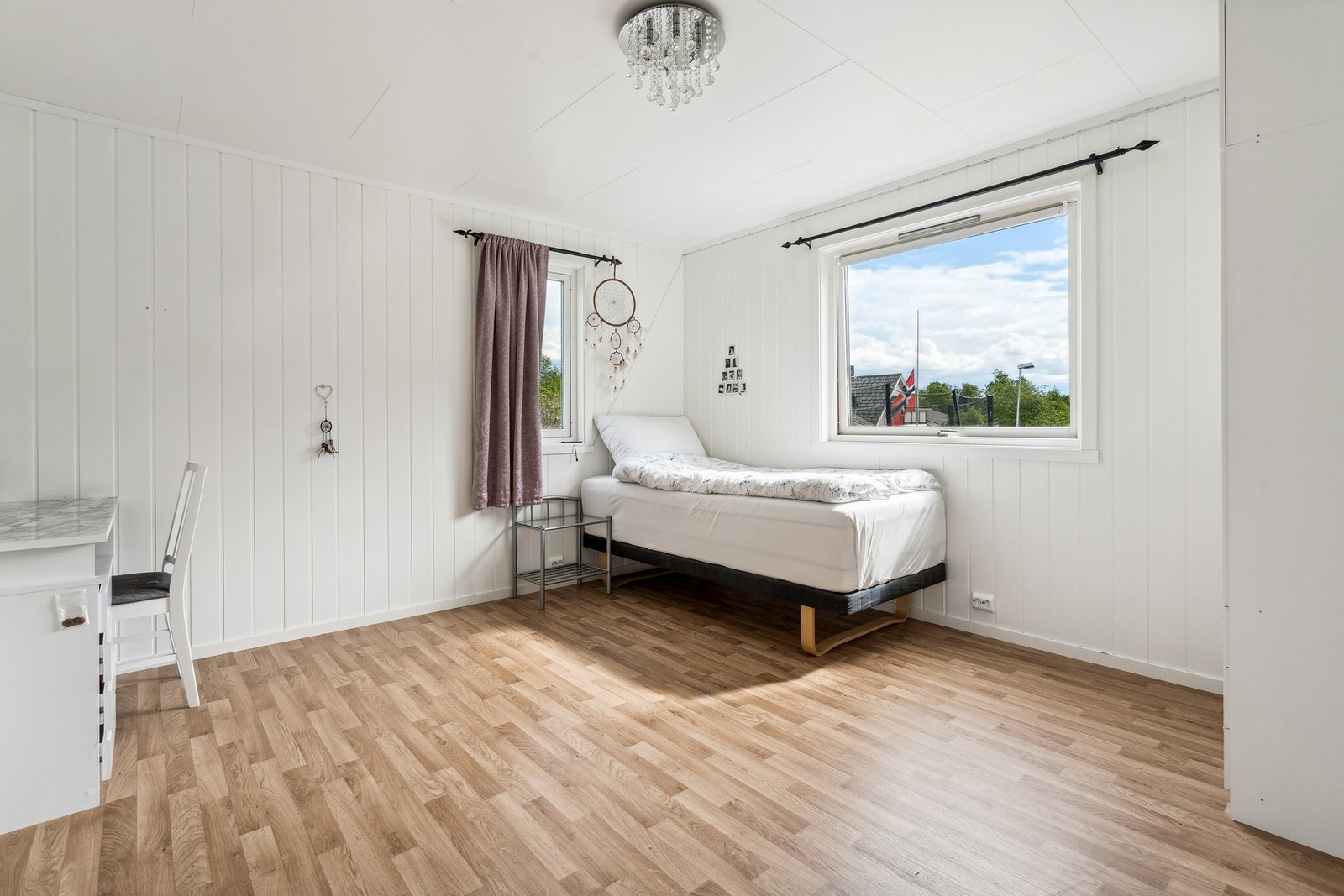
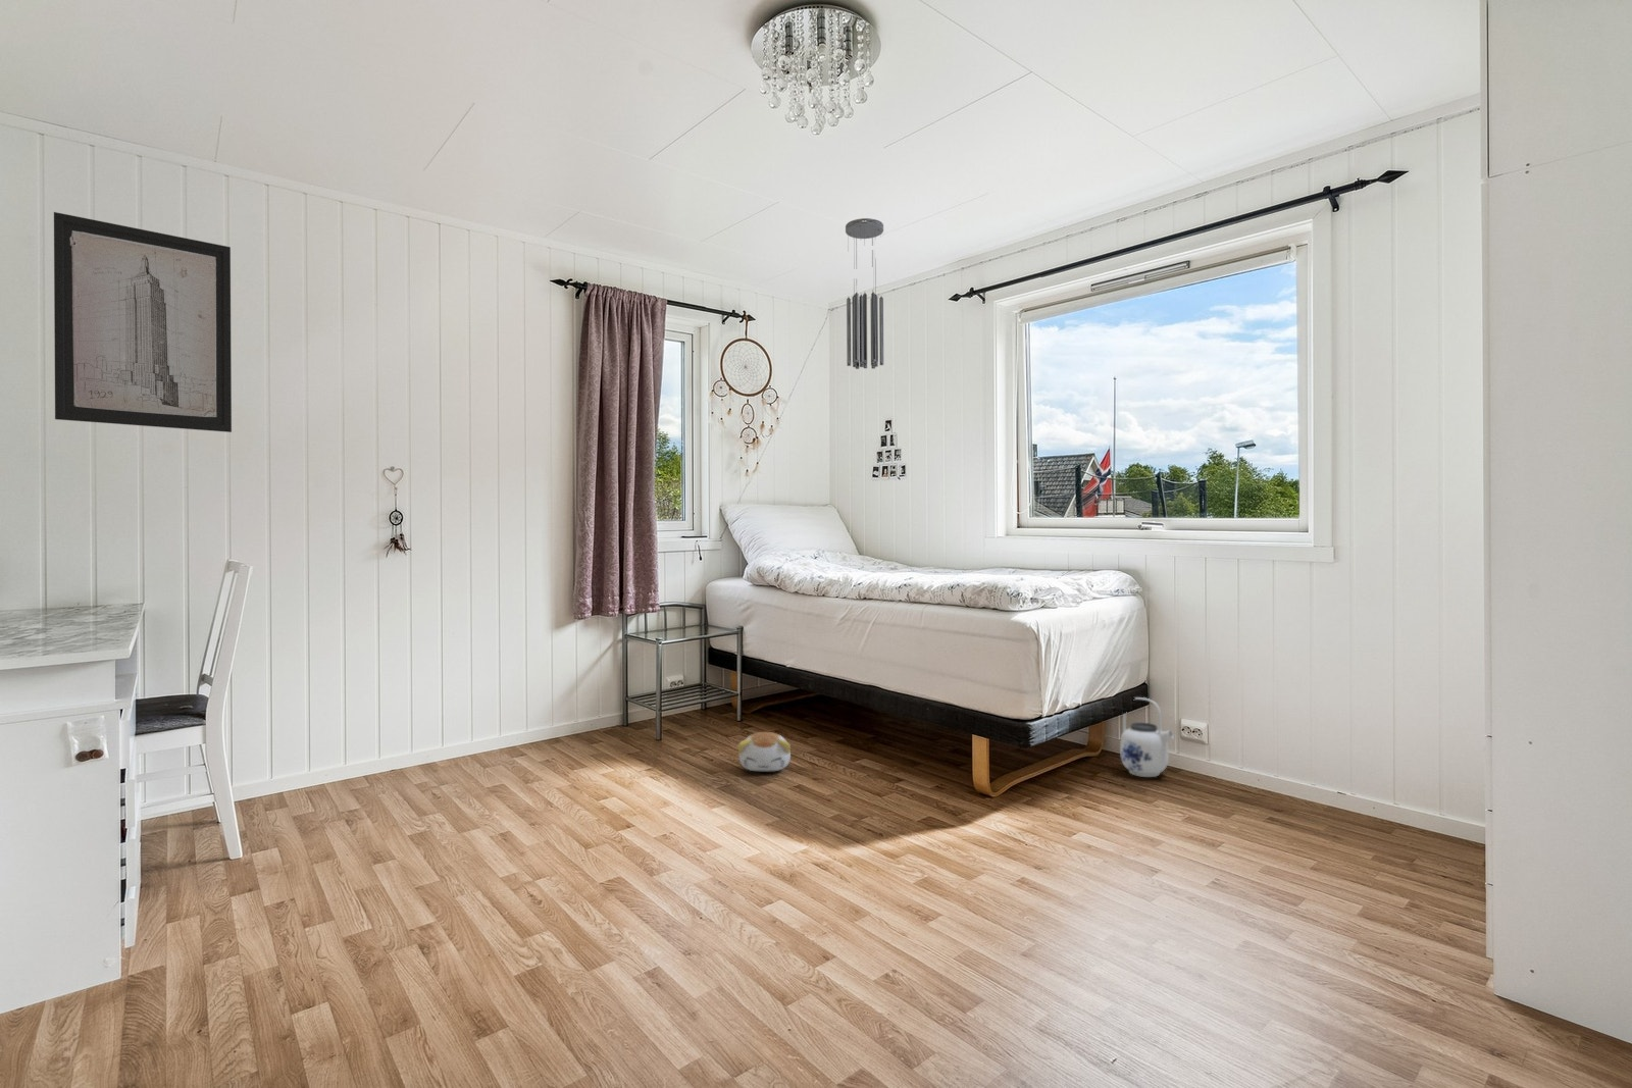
+ wind chime [845,217,884,370]
+ plush toy [737,731,792,772]
+ teapot [1118,697,1175,778]
+ wall art [53,211,233,433]
